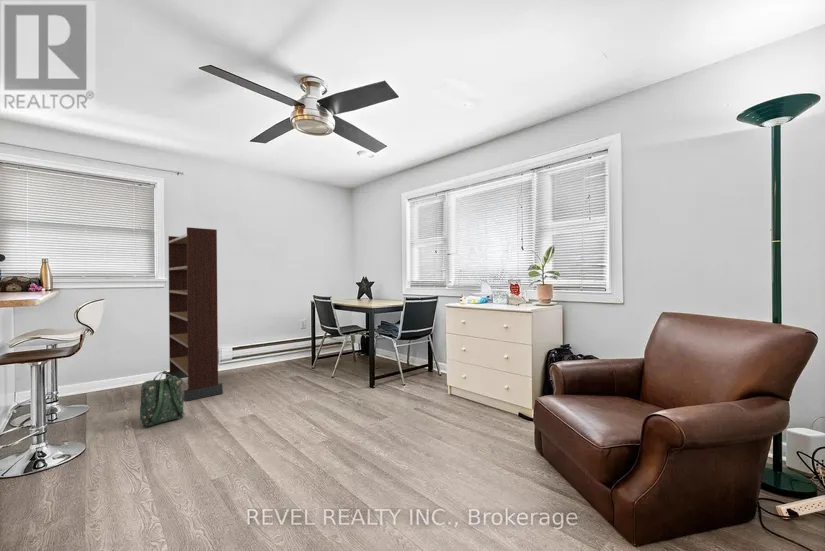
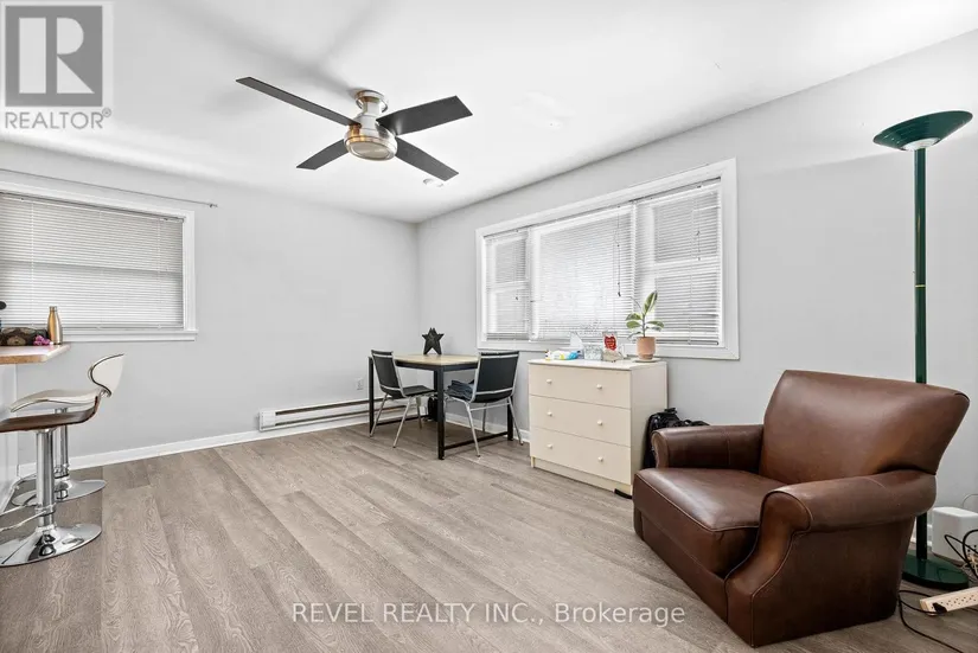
- bookshelf [165,226,224,402]
- backpack [123,370,186,431]
